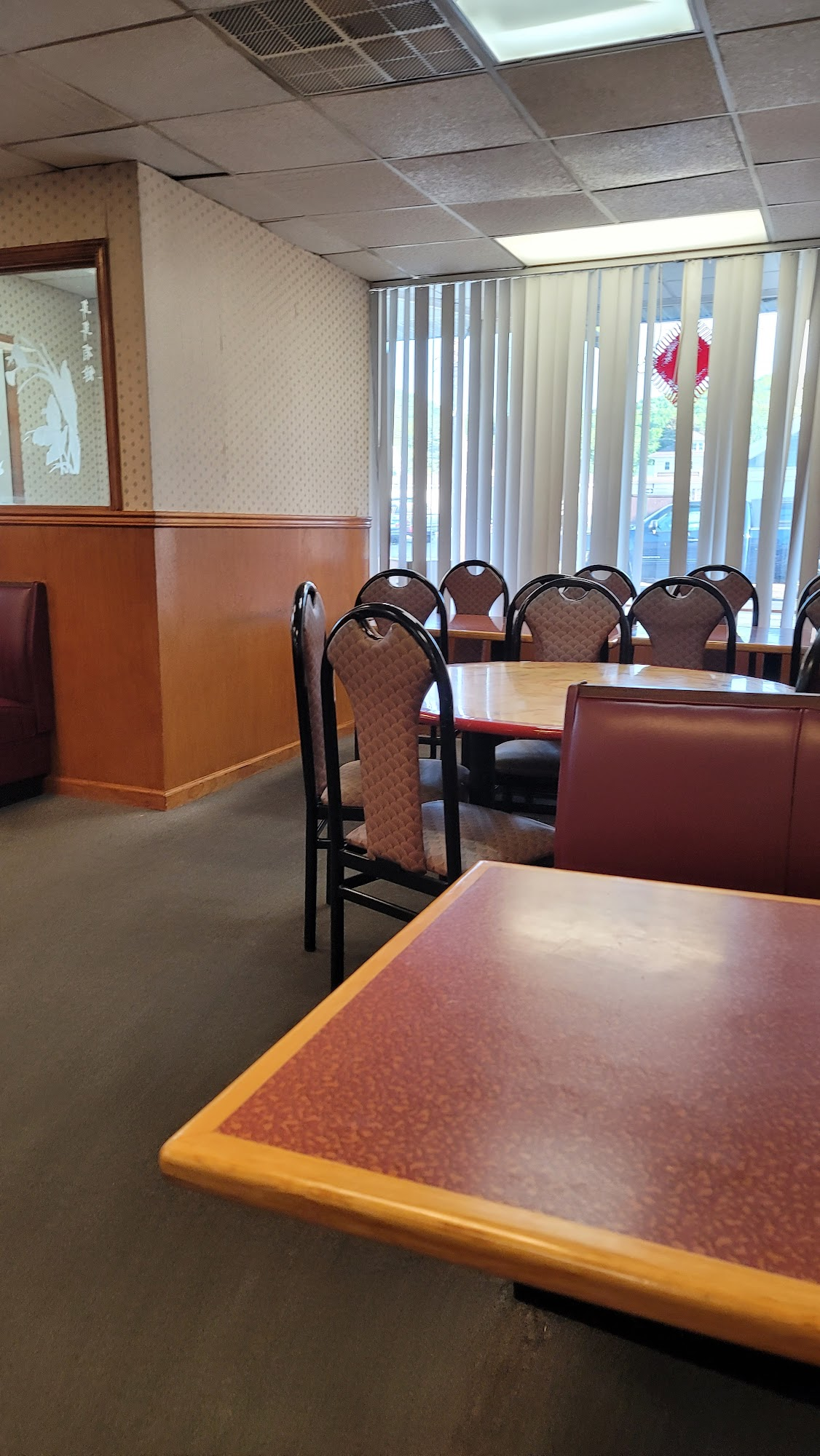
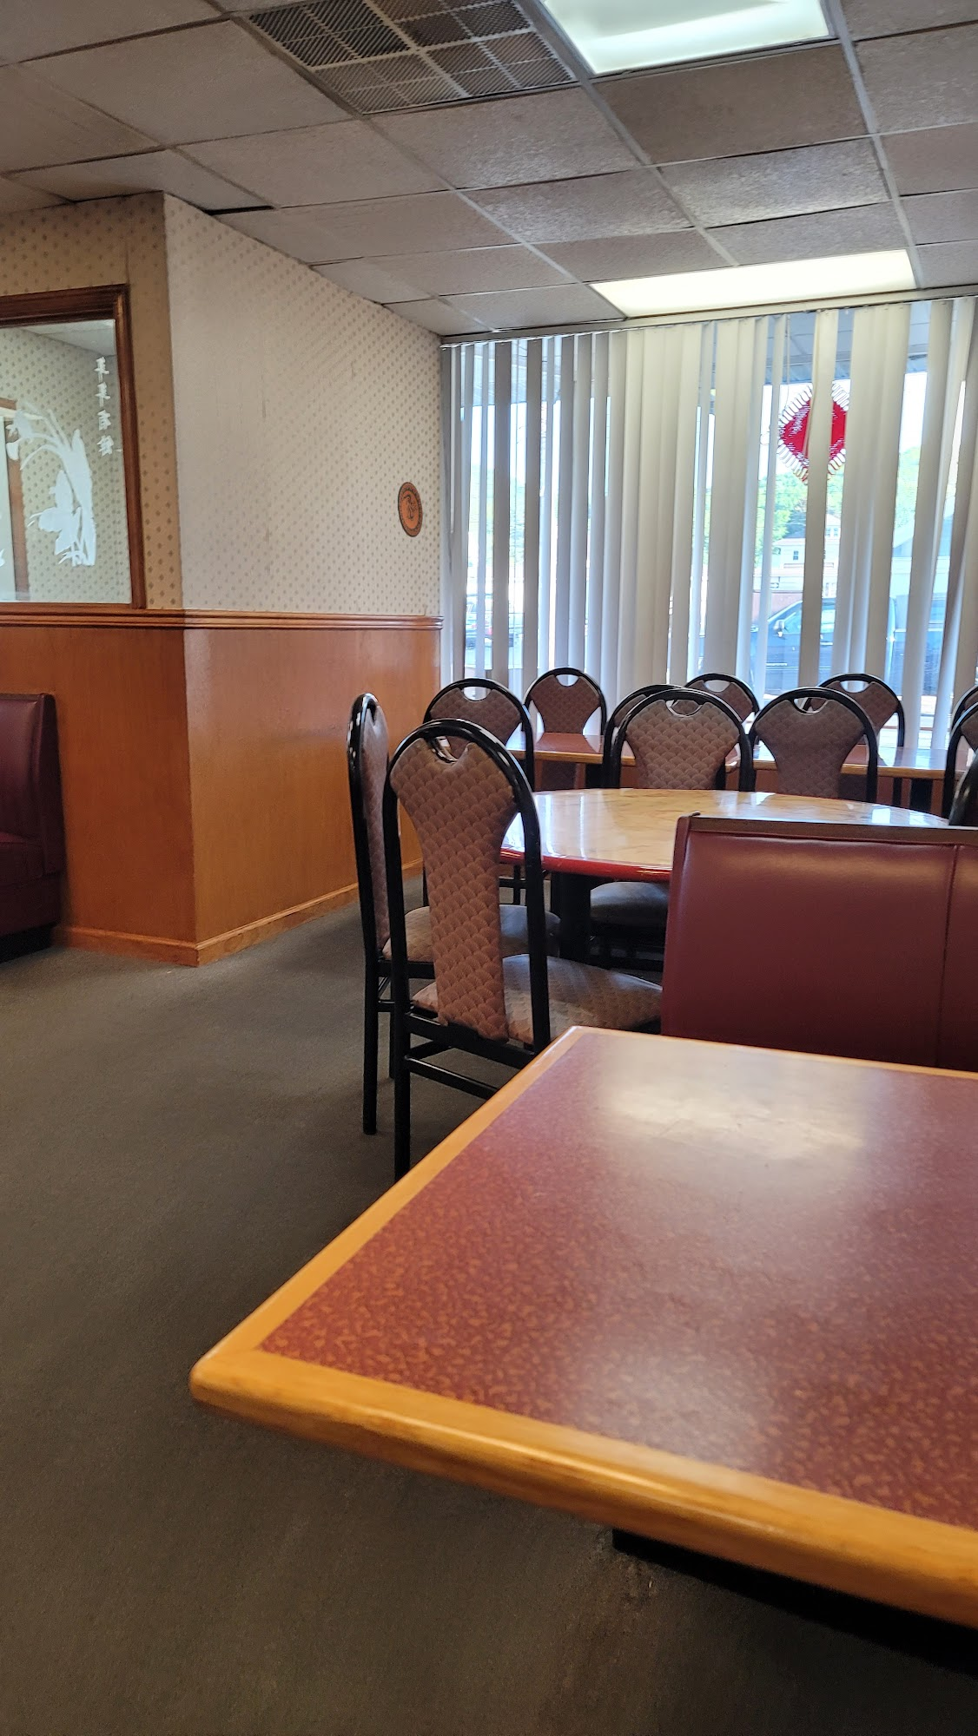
+ decorative plate [397,480,423,538]
